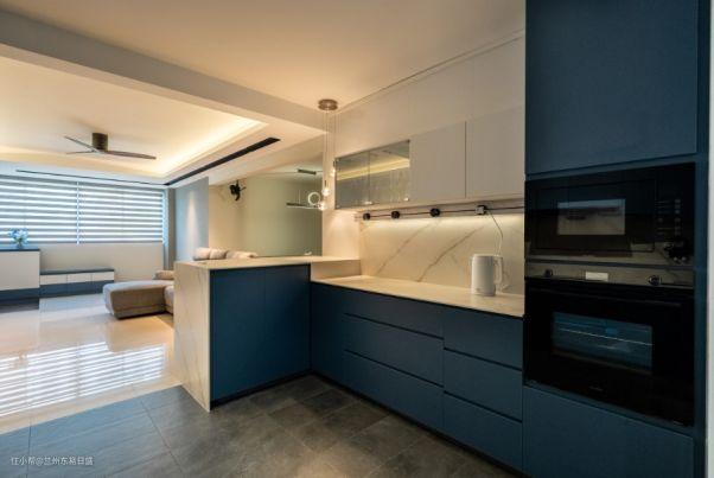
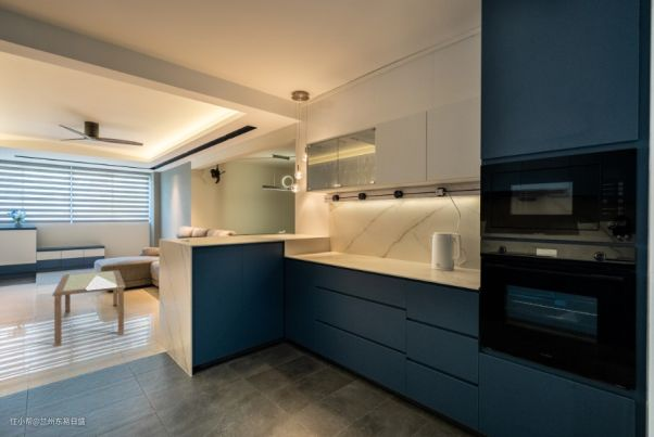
+ coffee table [51,269,126,347]
